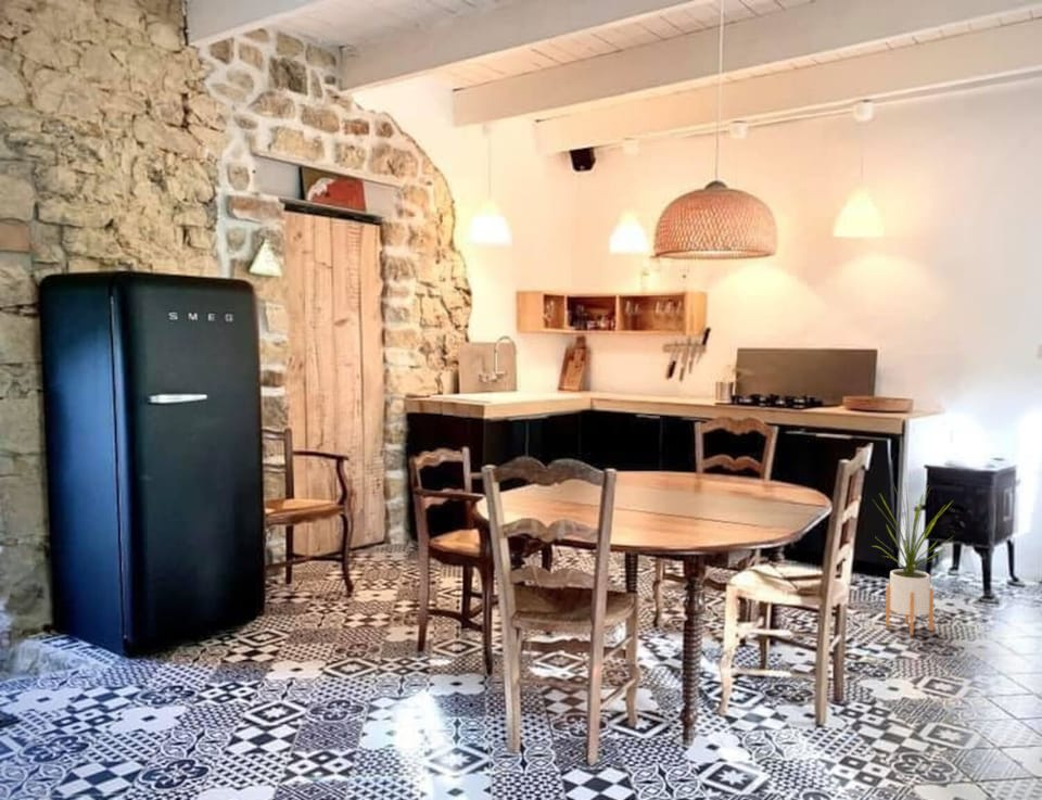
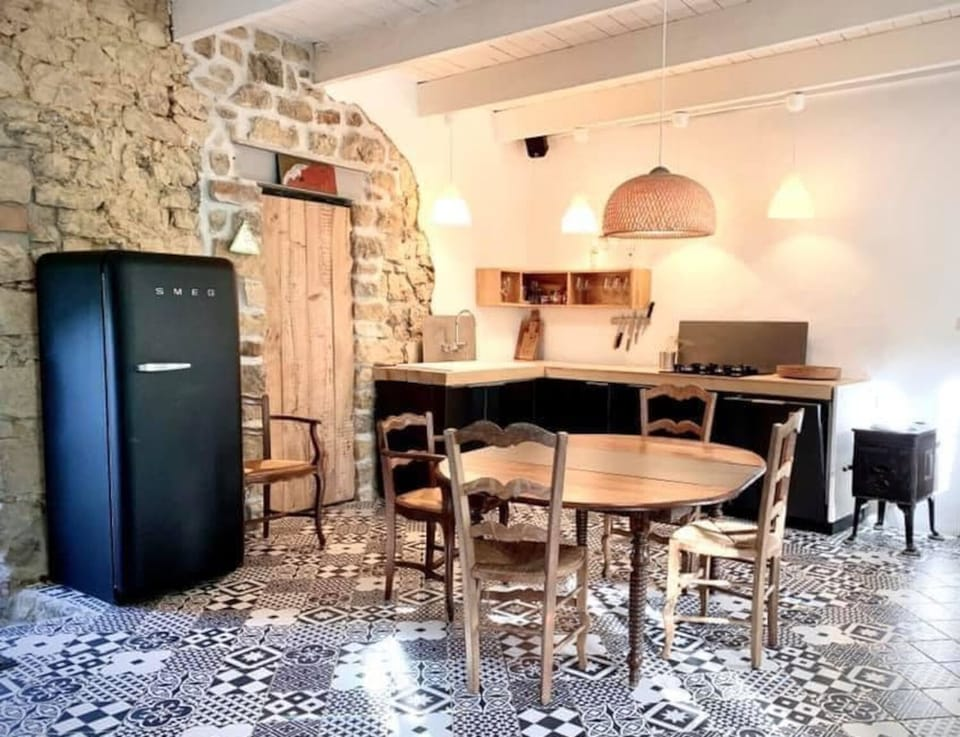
- house plant [871,481,954,636]
